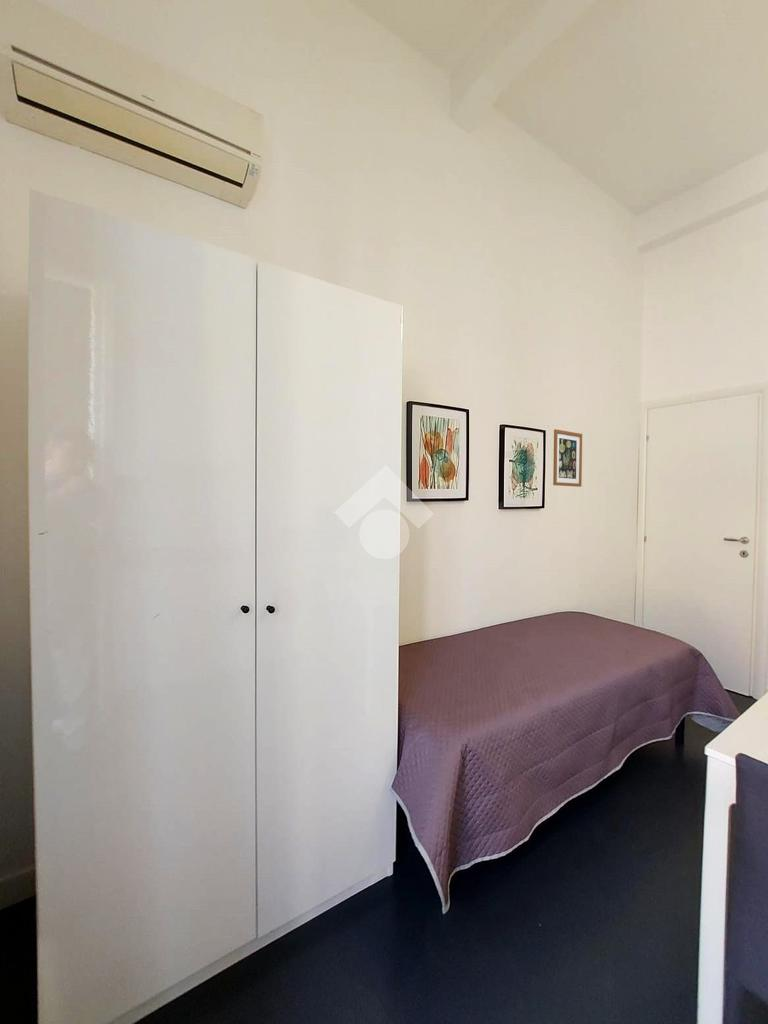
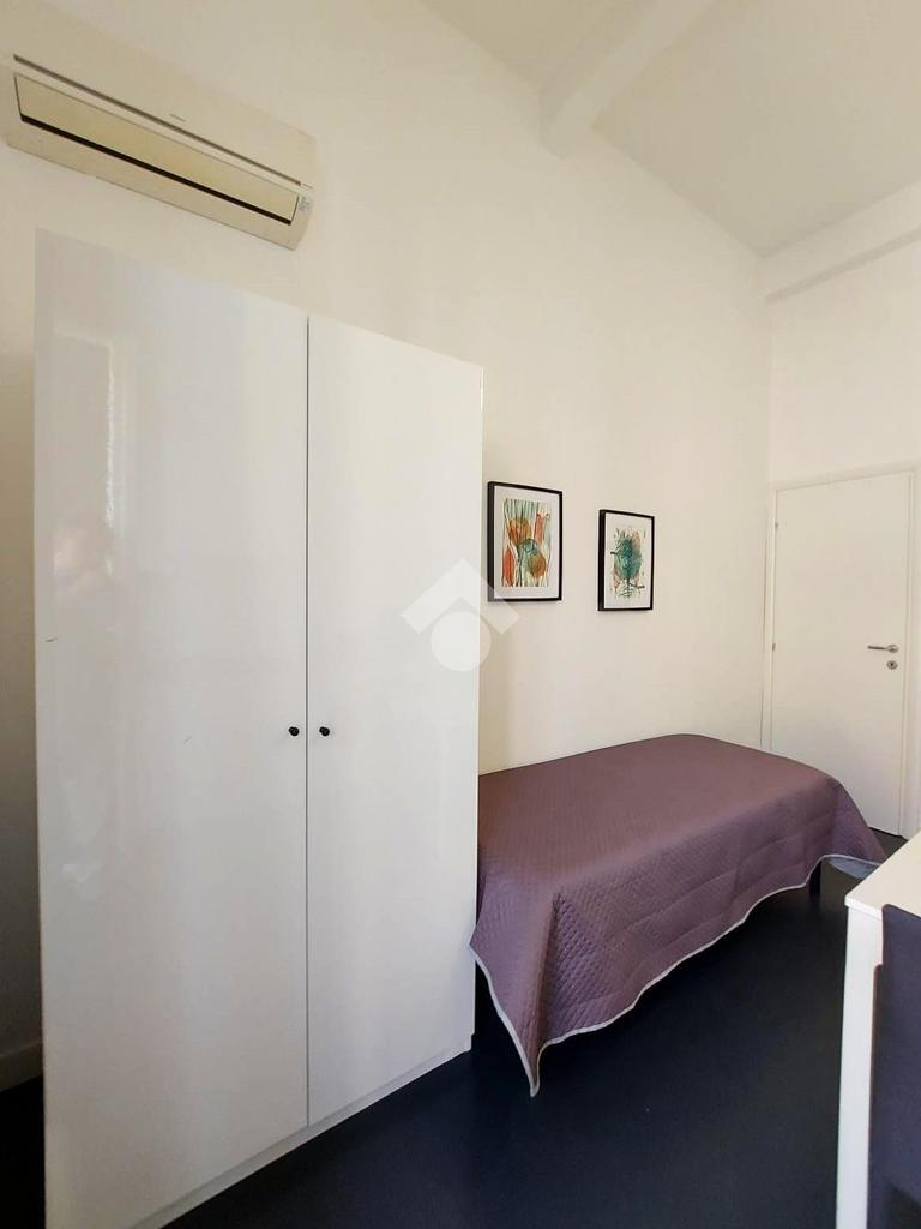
- wall art [552,428,583,488]
